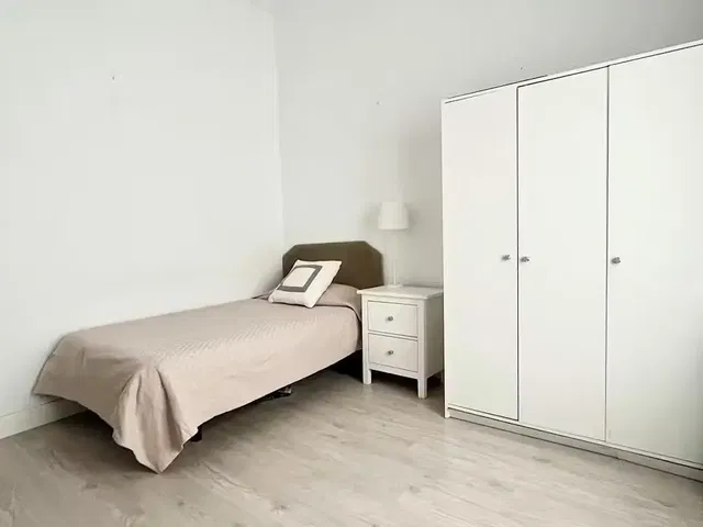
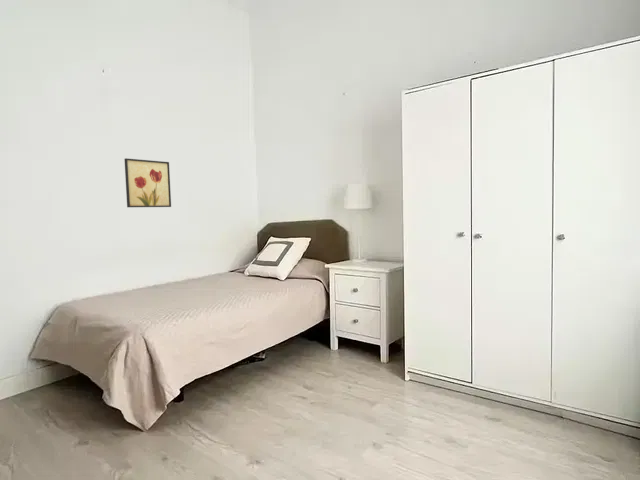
+ wall art [123,157,172,208]
